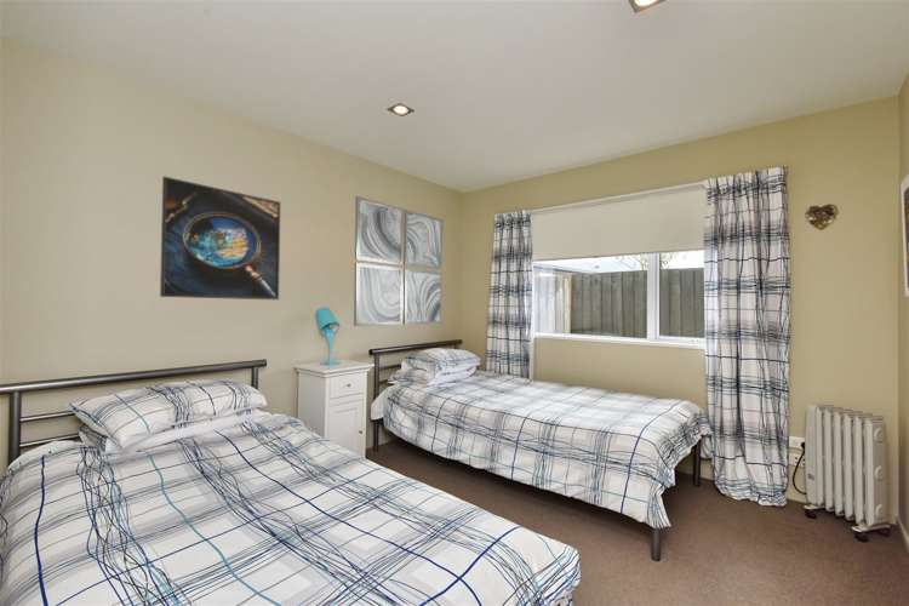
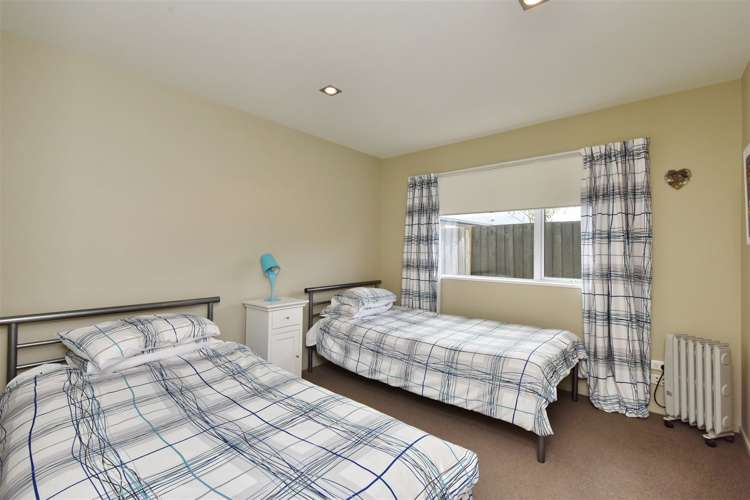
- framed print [159,176,281,301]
- wall art [353,195,444,327]
